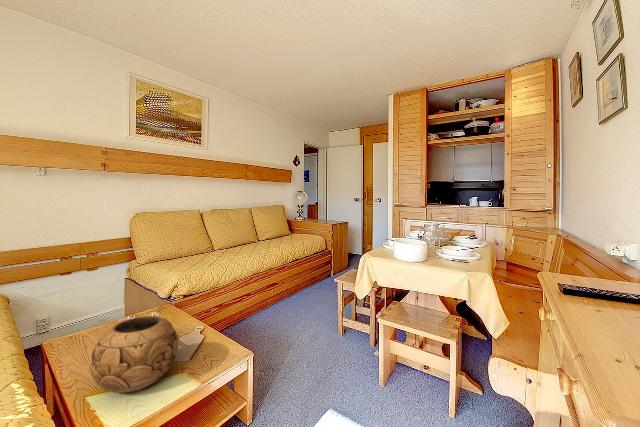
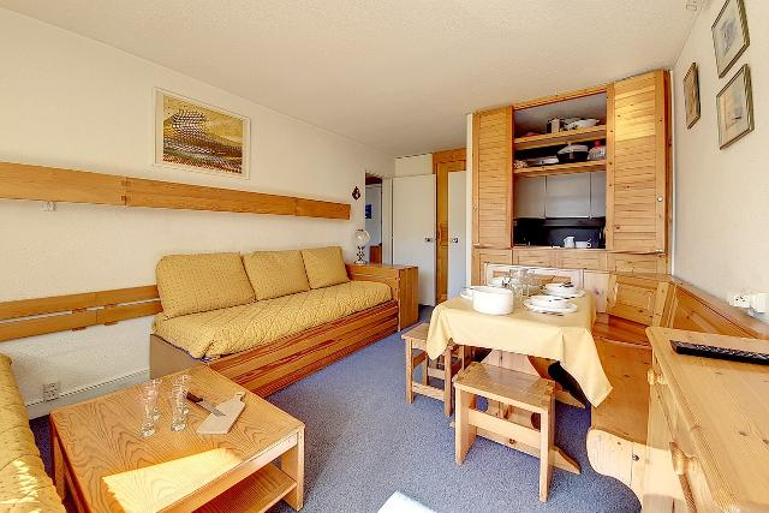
- decorative bowl [89,315,179,394]
